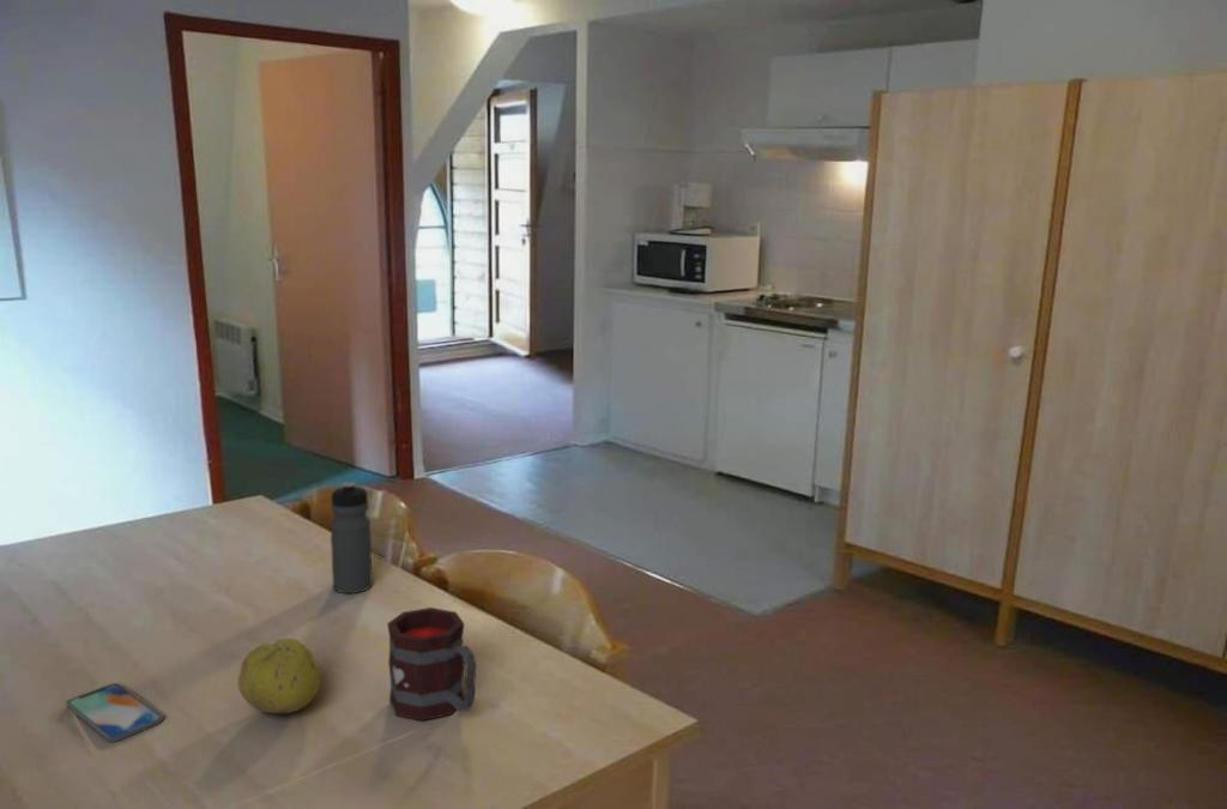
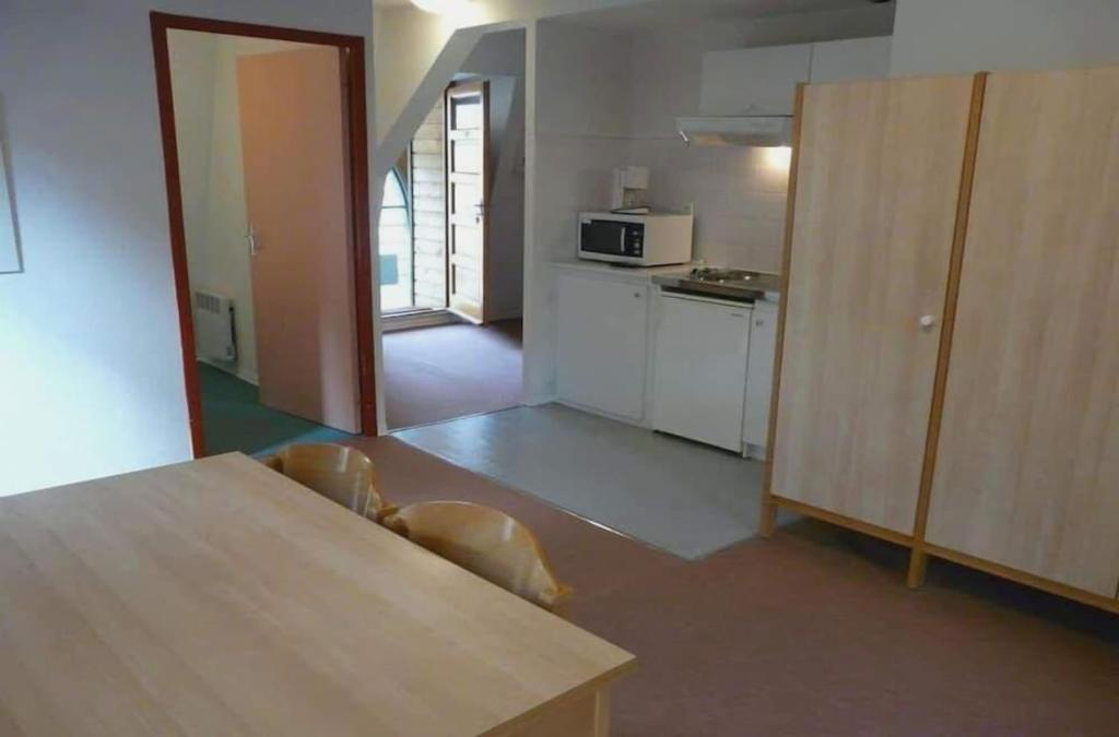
- fruit [237,638,322,716]
- water bottle [330,481,374,594]
- mug [386,606,477,722]
- smartphone [65,682,164,743]
